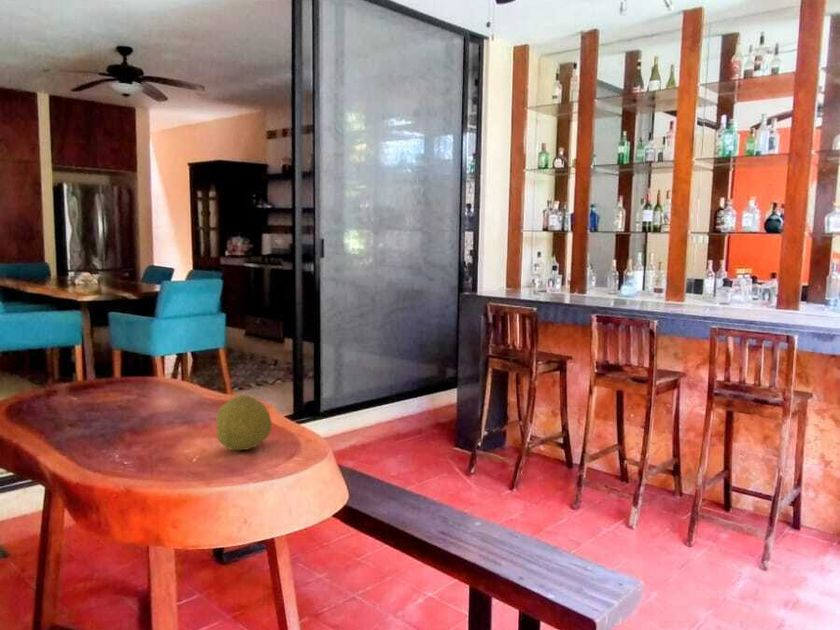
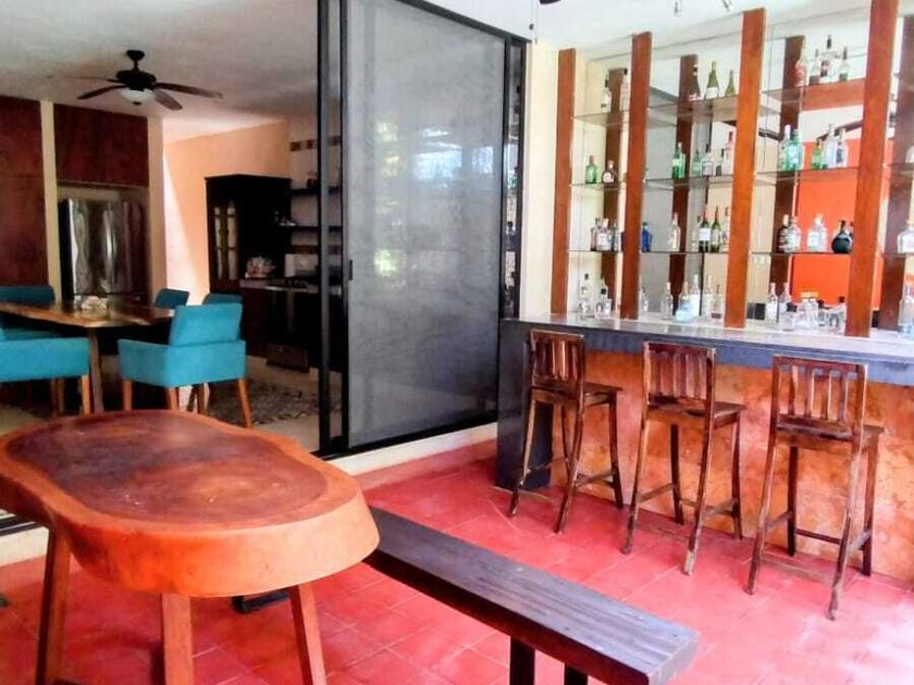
- fruit [215,394,273,451]
